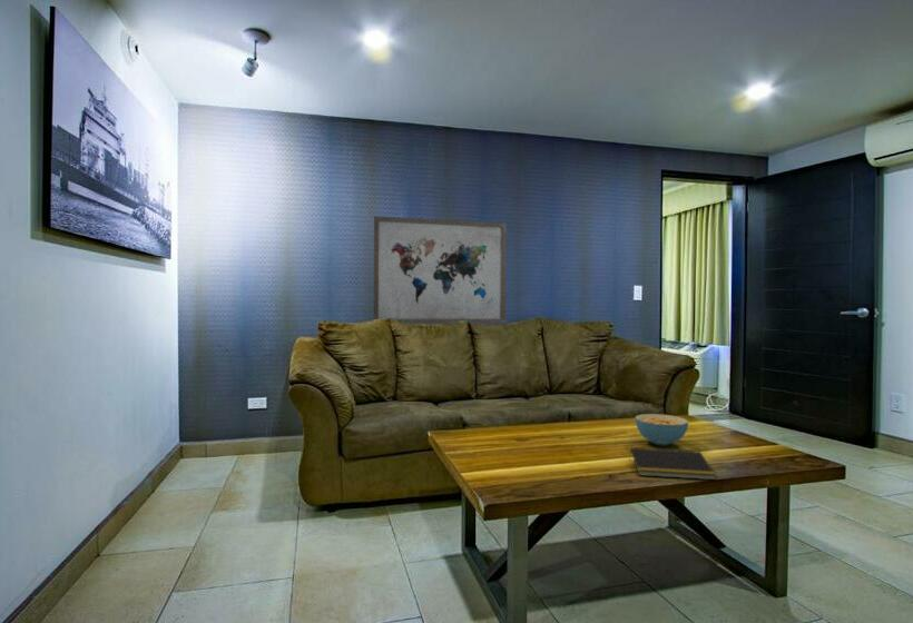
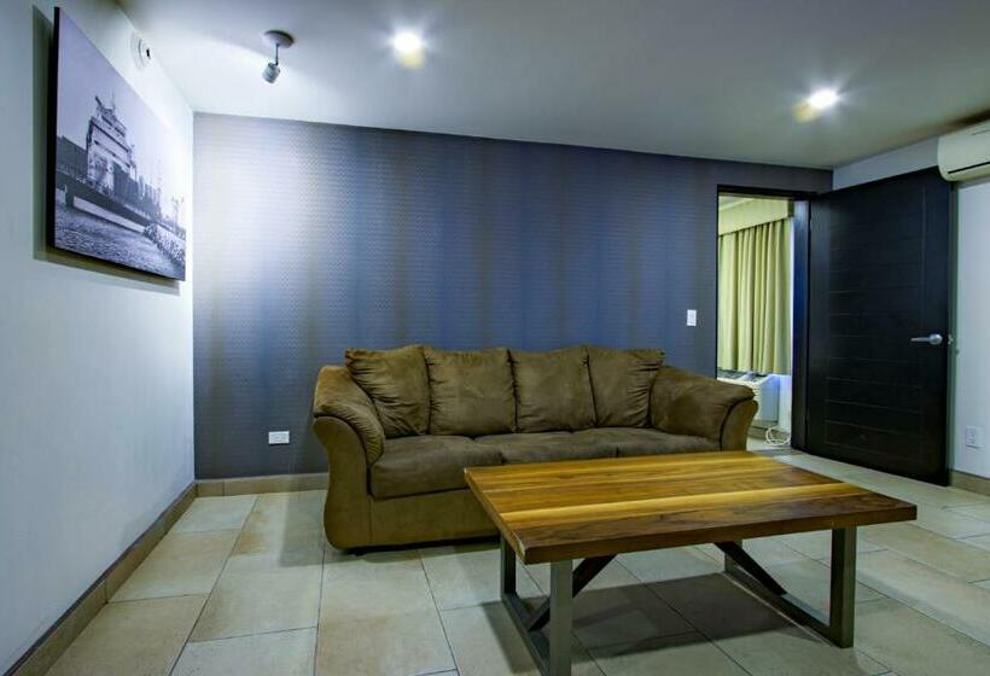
- wall art [373,215,508,325]
- notepad [628,447,717,481]
- cereal bowl [635,413,689,447]
